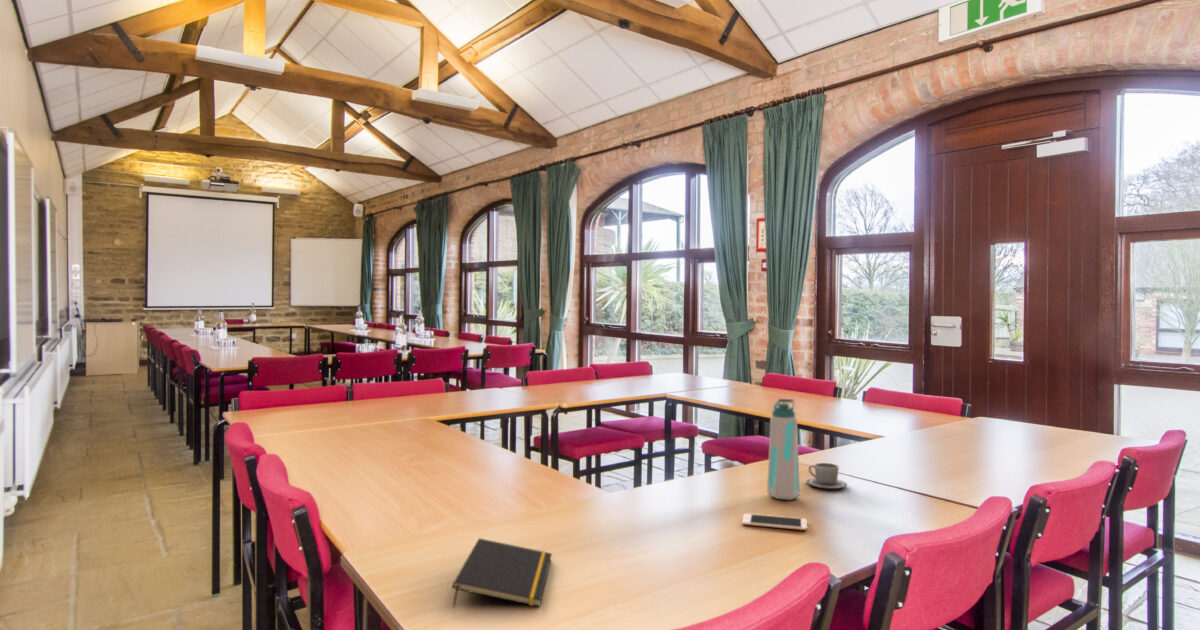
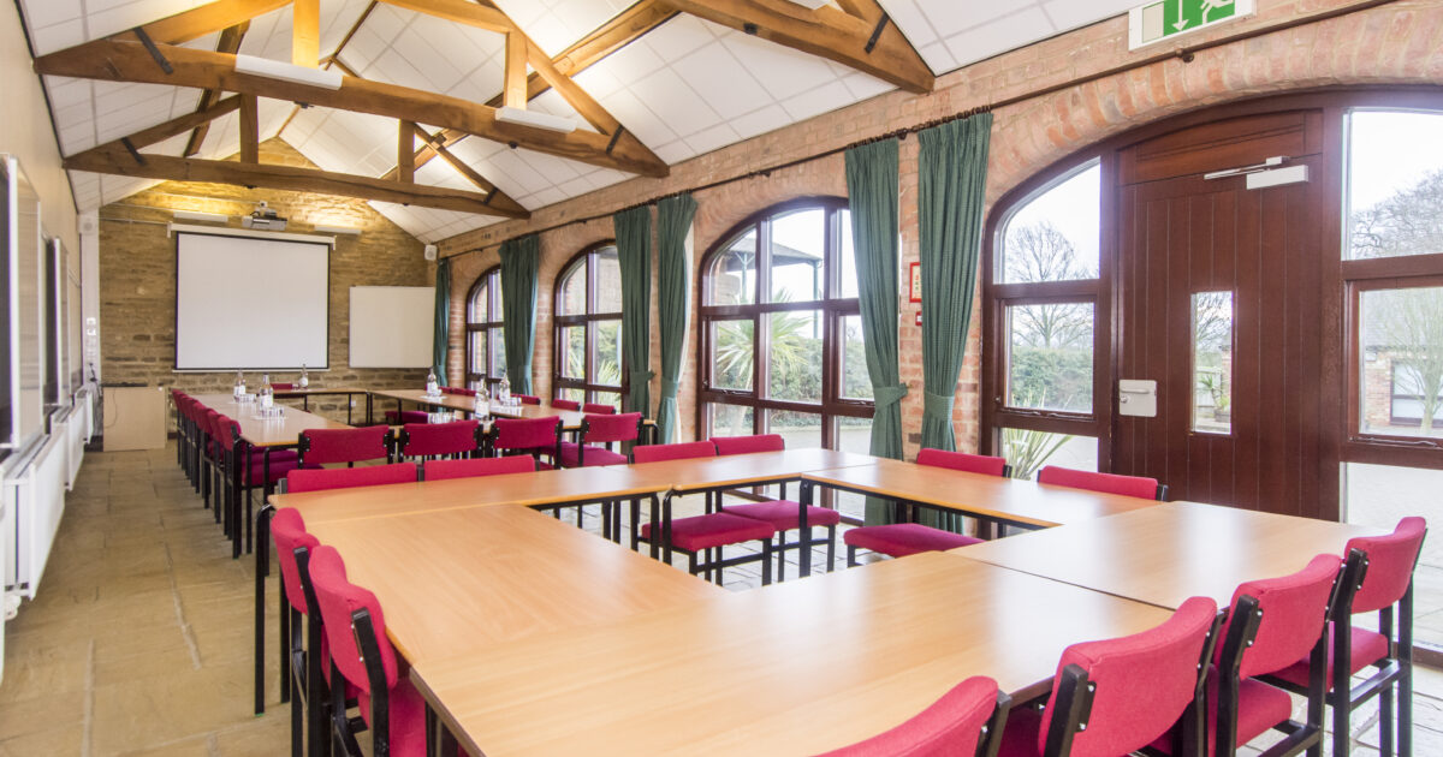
- cup [805,462,848,490]
- water bottle [766,398,801,501]
- cell phone [741,513,808,531]
- notepad [451,537,553,609]
